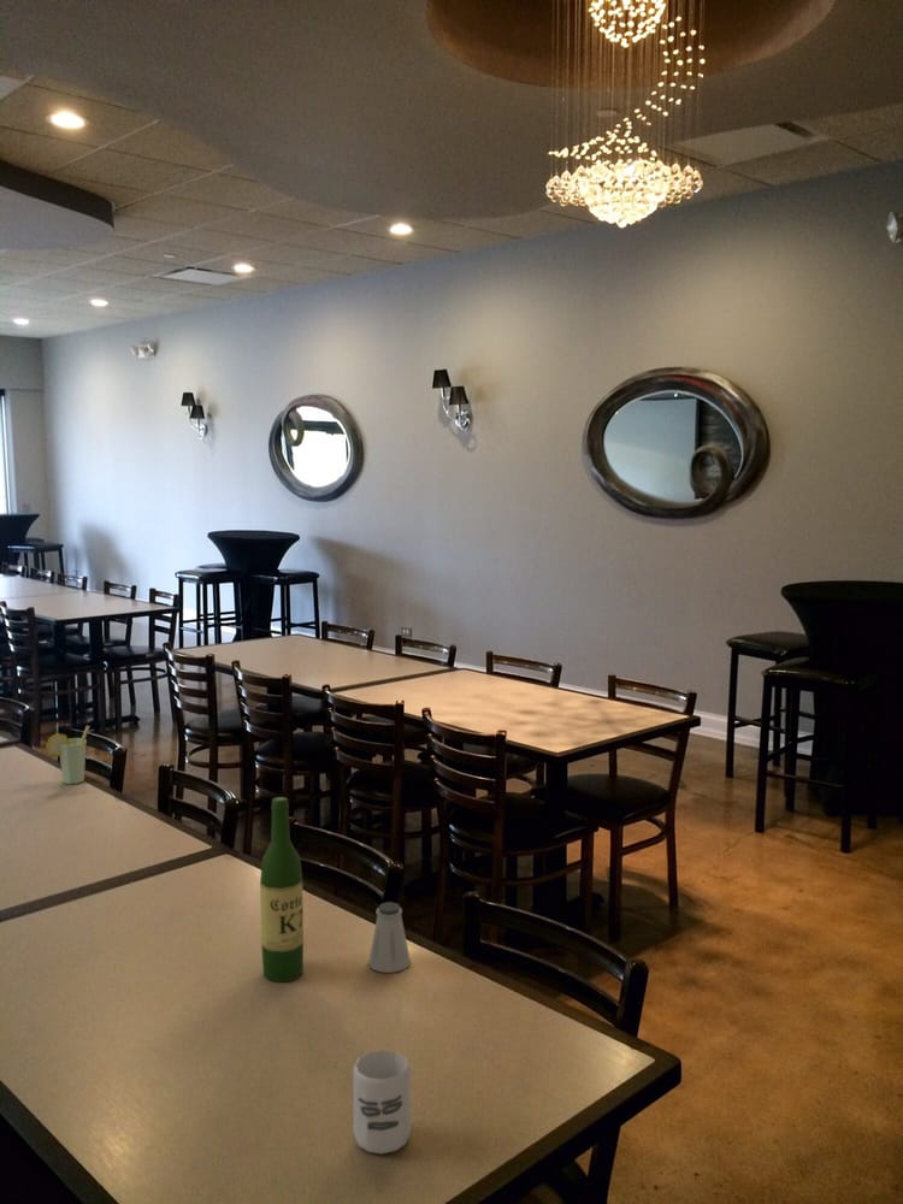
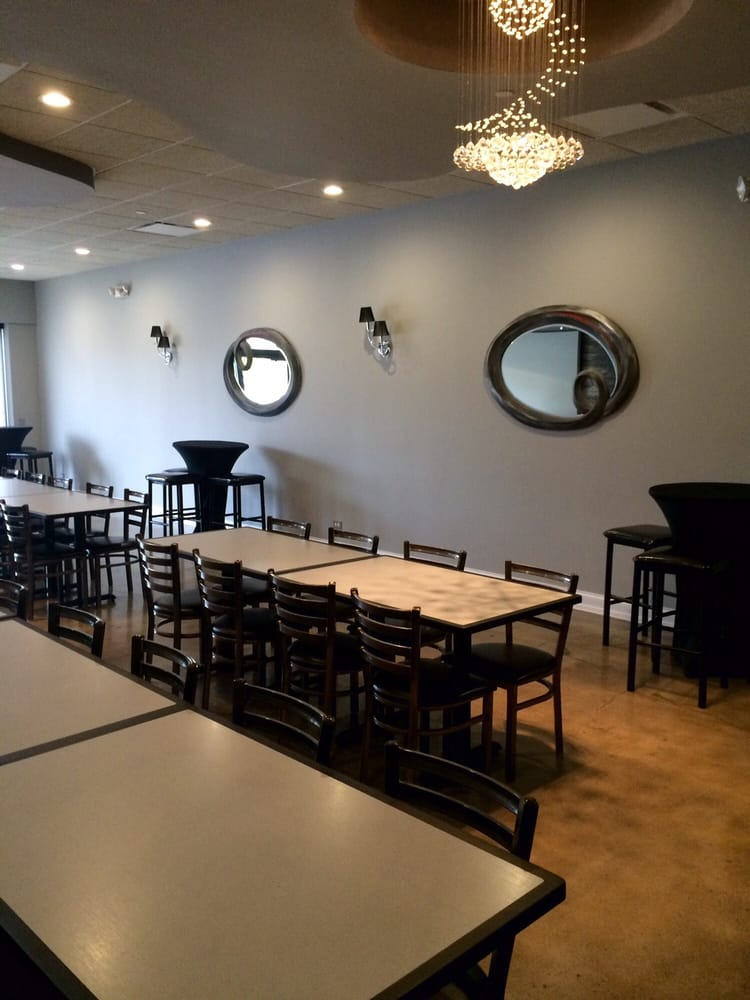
- saltshaker [367,901,412,974]
- wine bottle [259,796,305,982]
- cup [45,725,90,785]
- cup [352,1049,412,1155]
